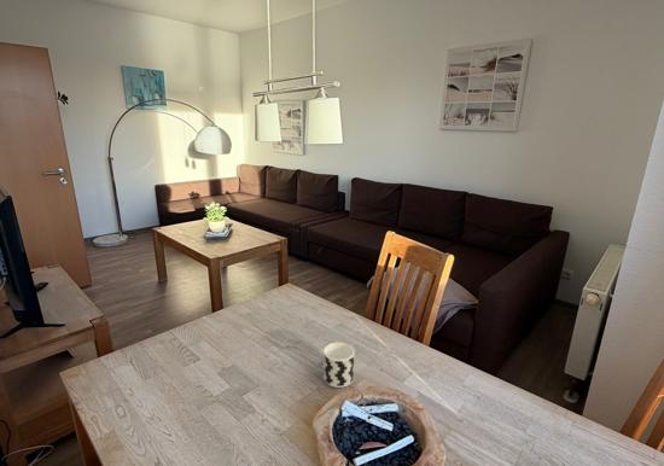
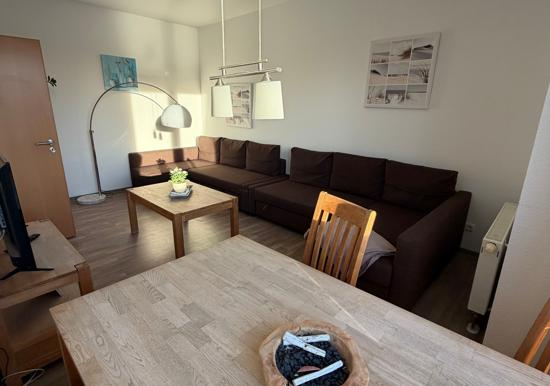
- cup [322,340,356,389]
